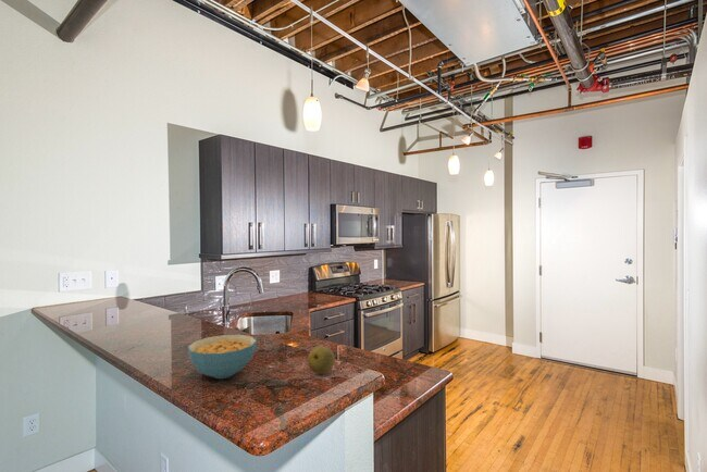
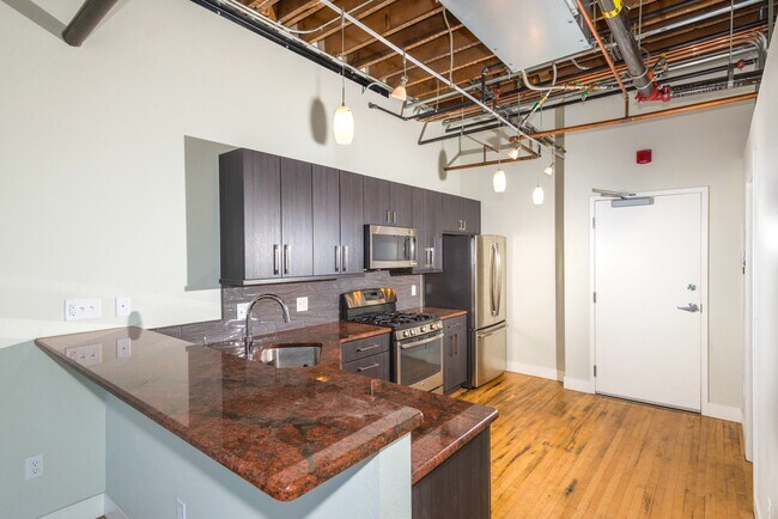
- fruit [307,345,336,375]
- cereal bowl [187,334,258,380]
